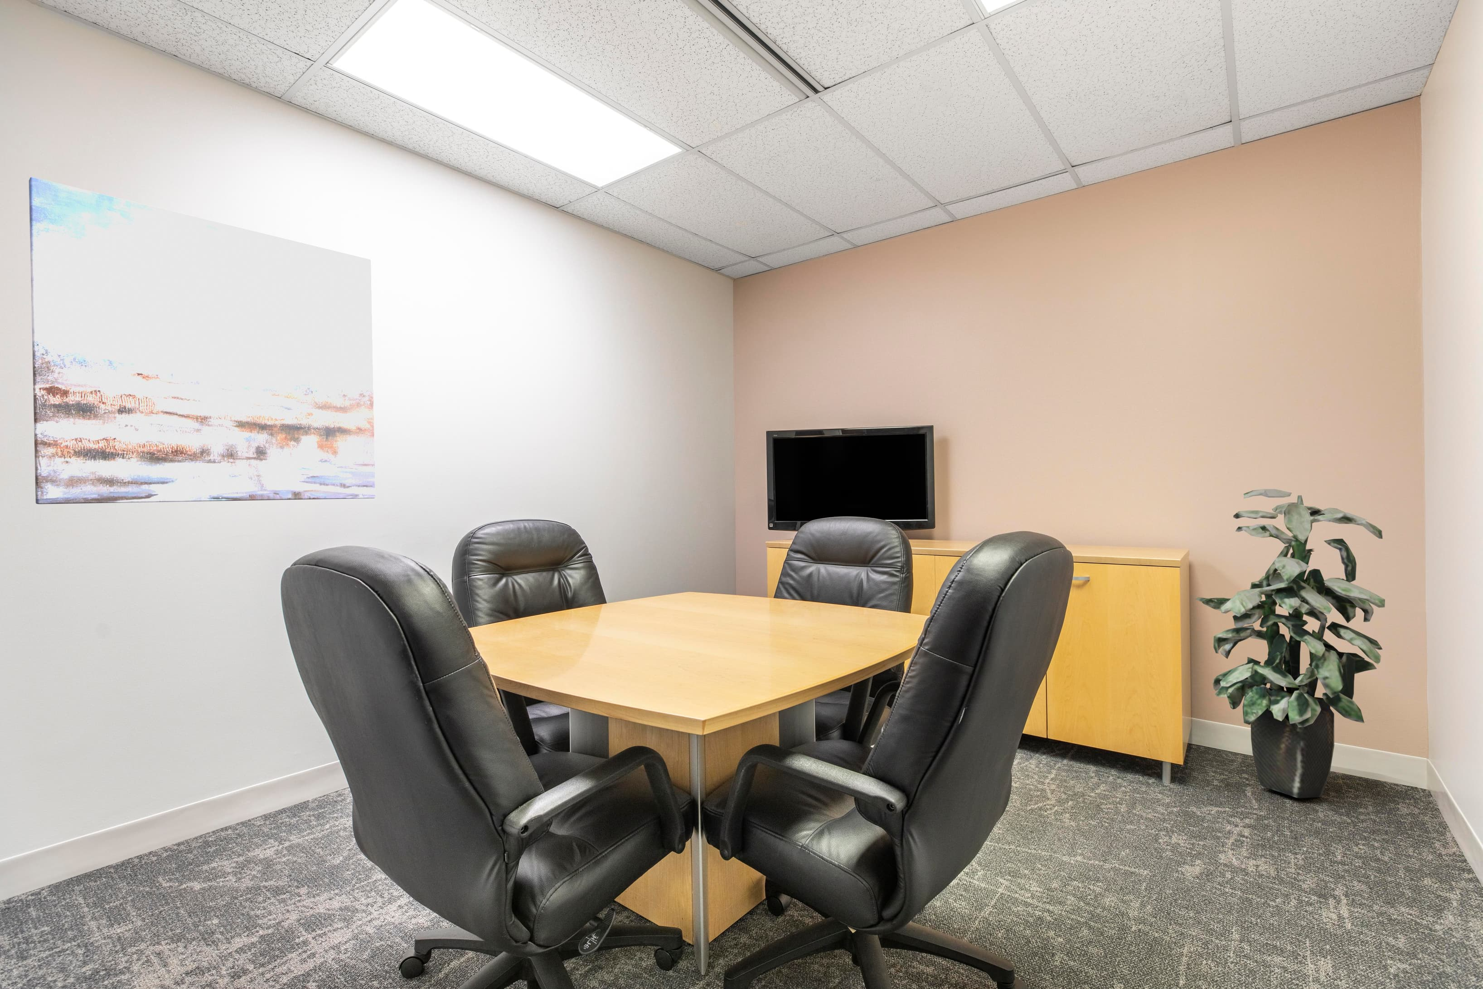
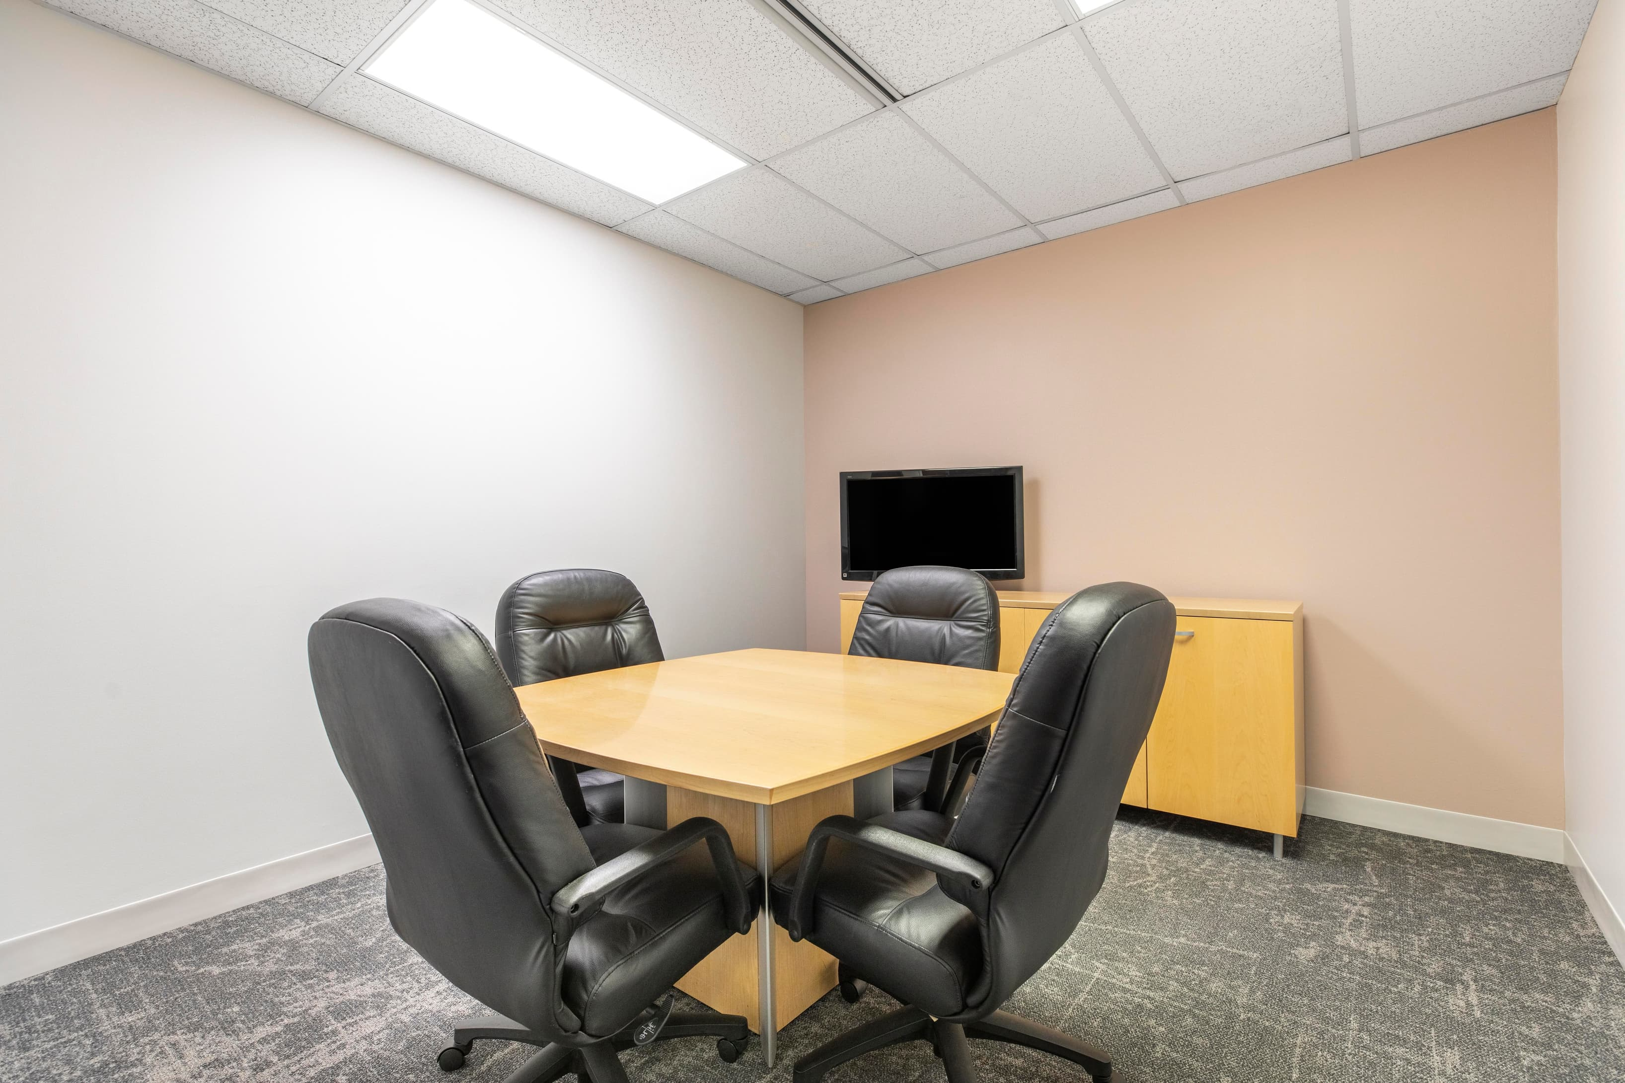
- wall art [29,177,376,504]
- indoor plant [1195,488,1386,798]
